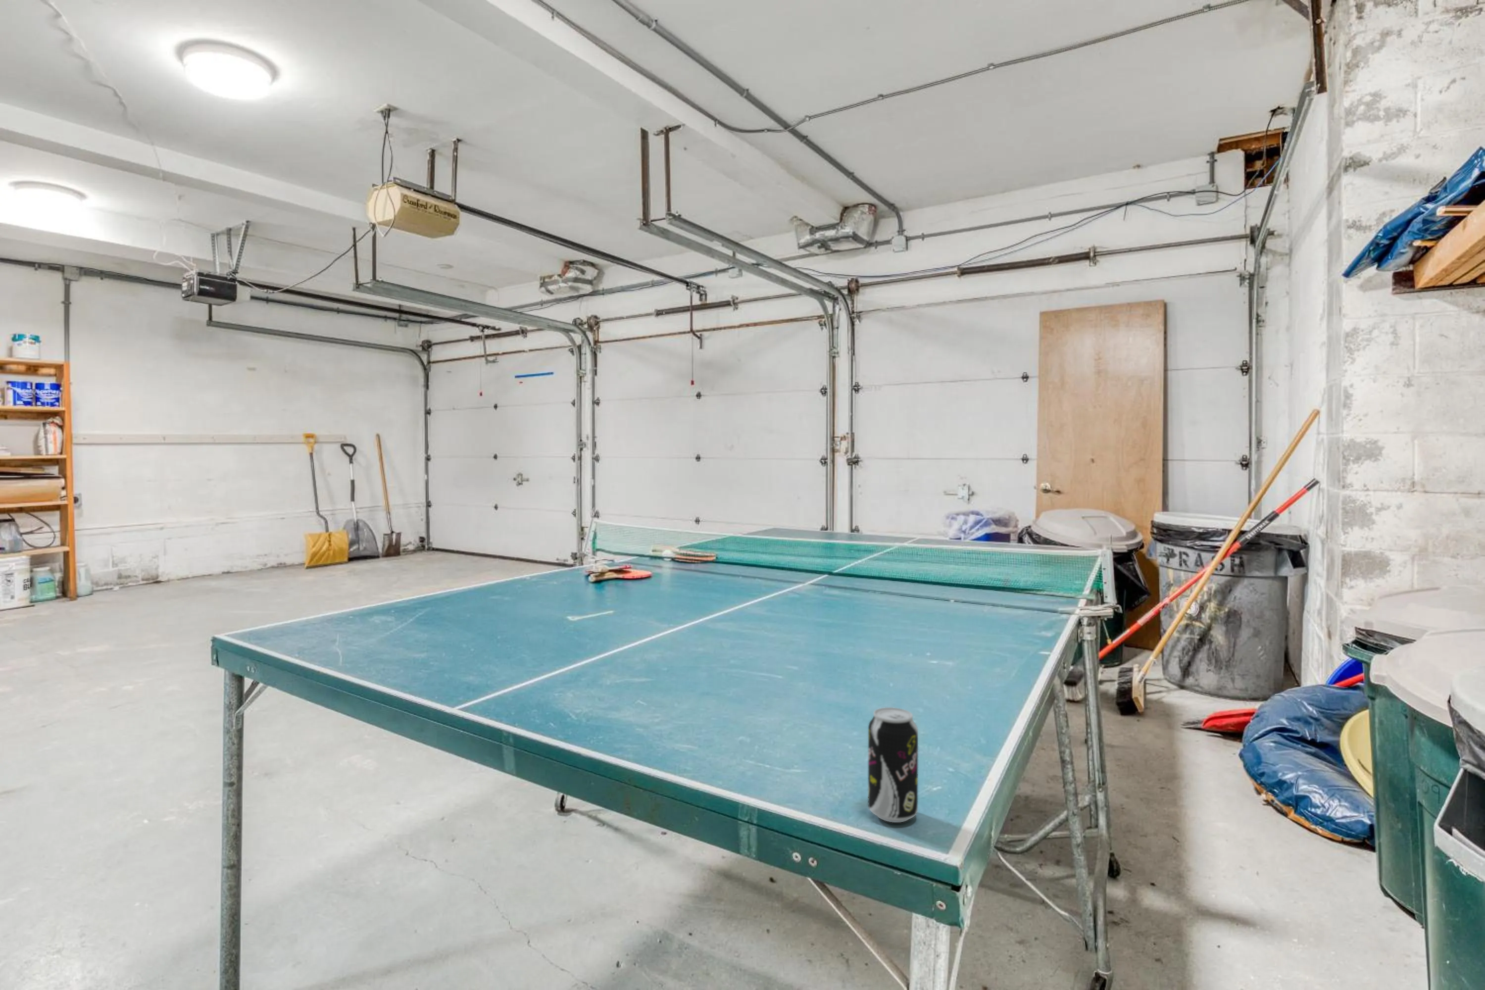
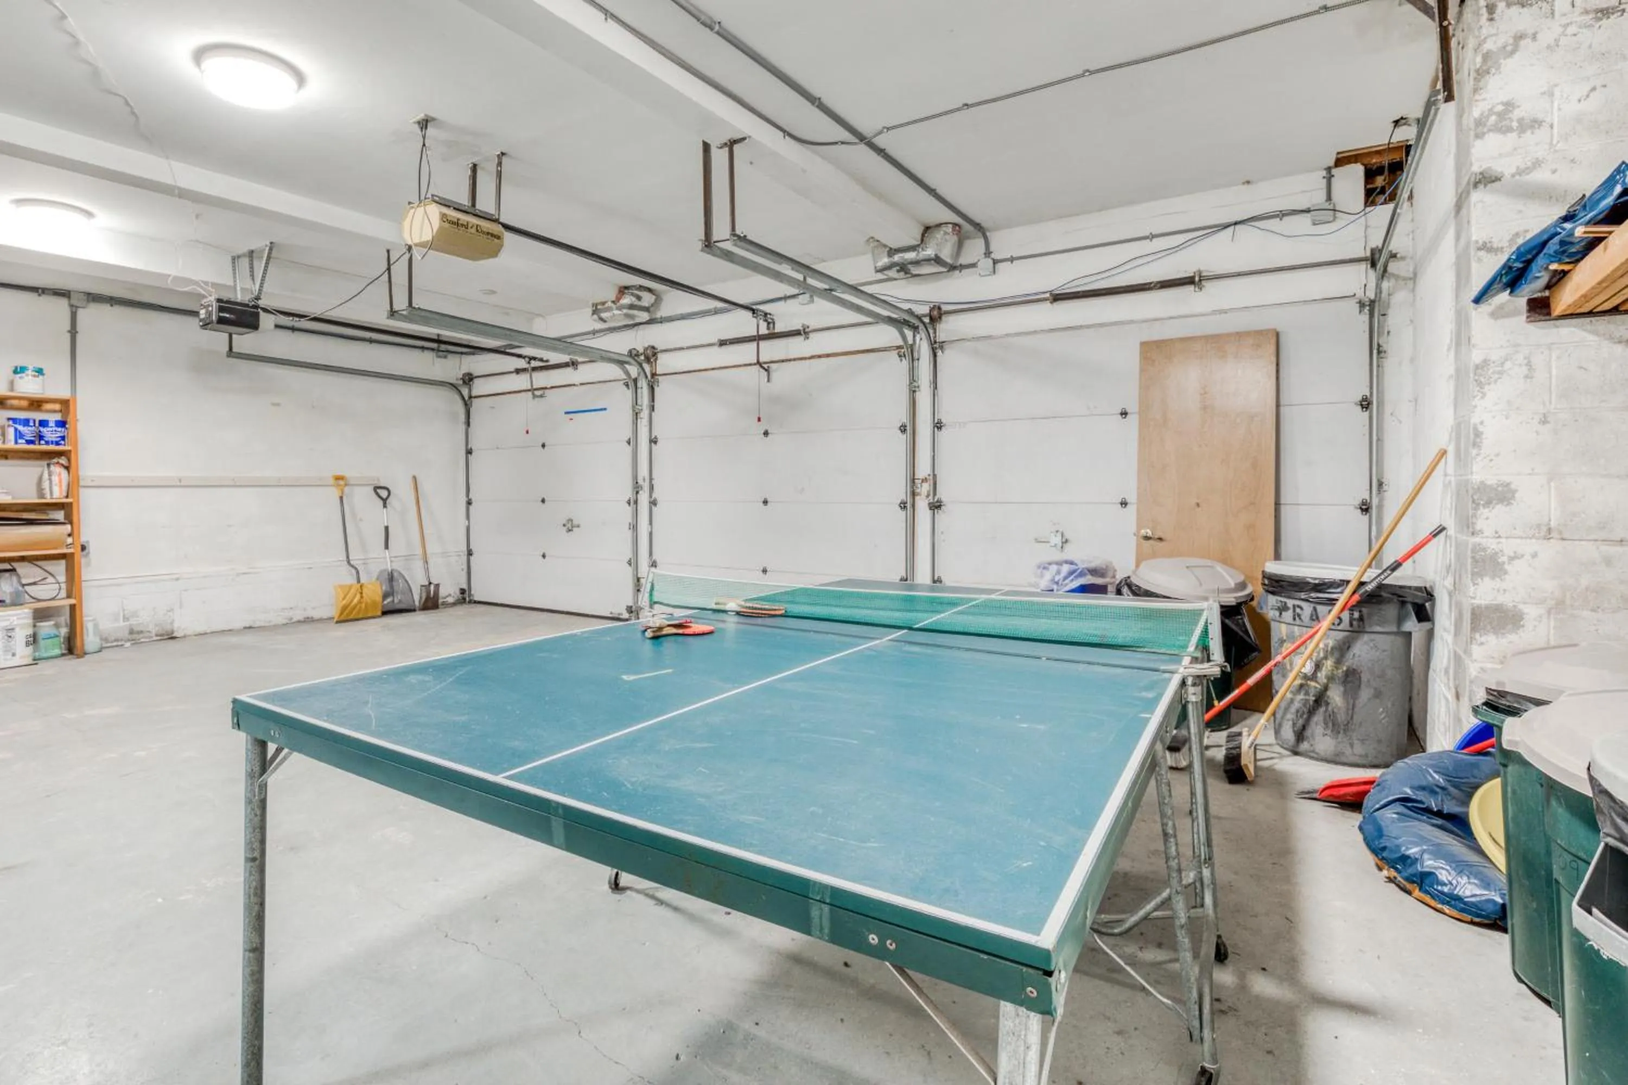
- beverage can [867,707,918,823]
